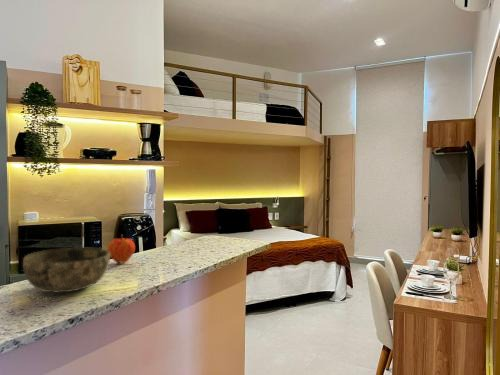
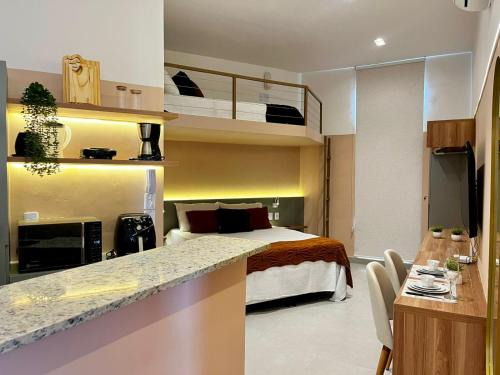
- fruit [106,234,136,264]
- bowl [22,247,111,294]
